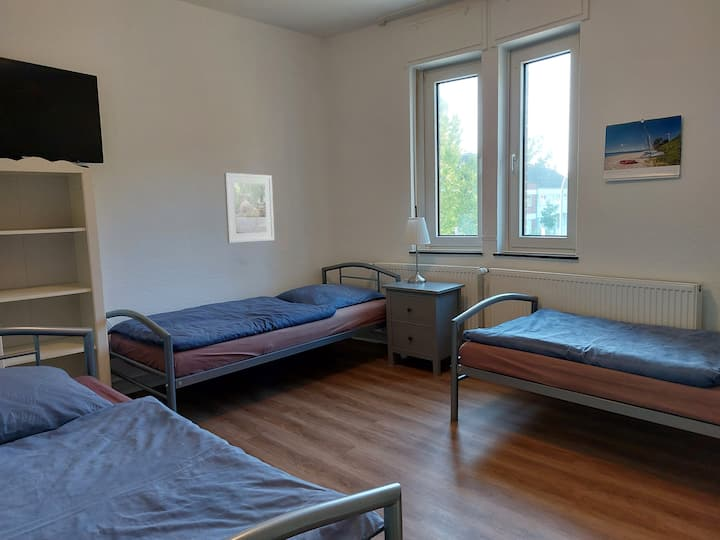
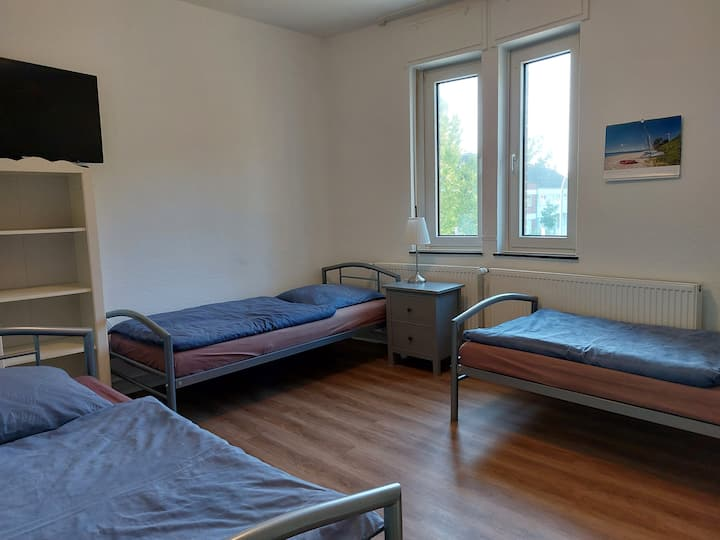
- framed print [223,172,275,244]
